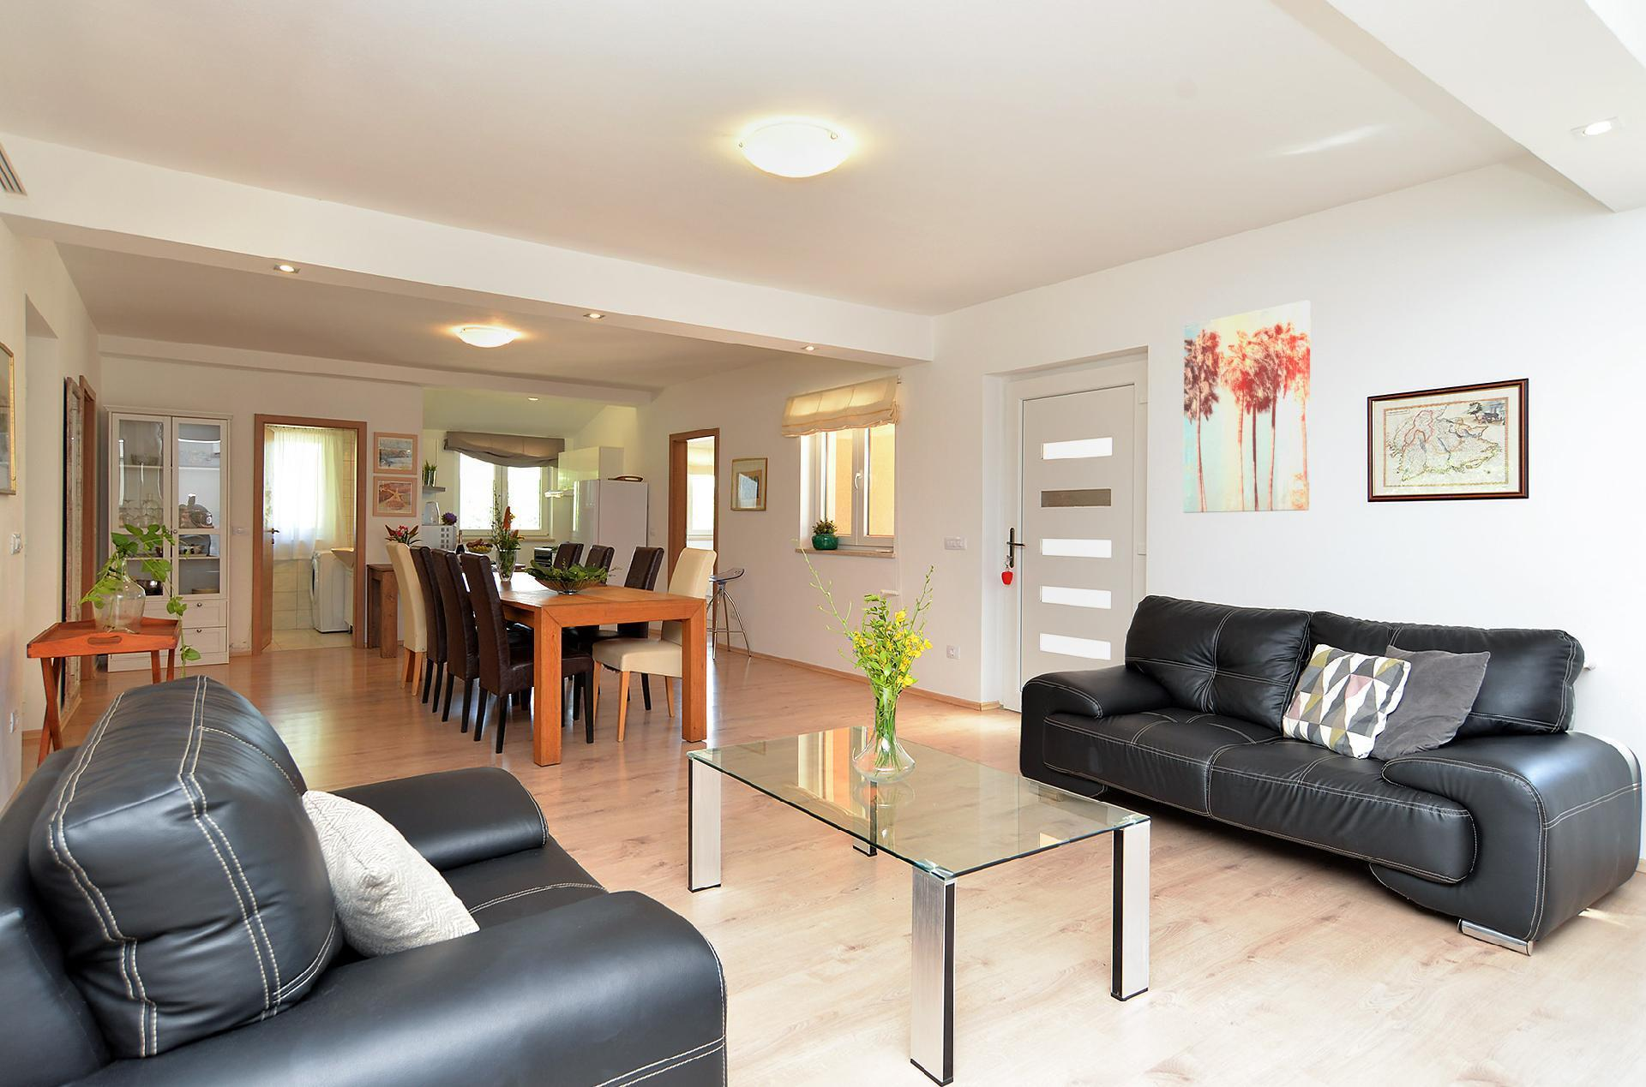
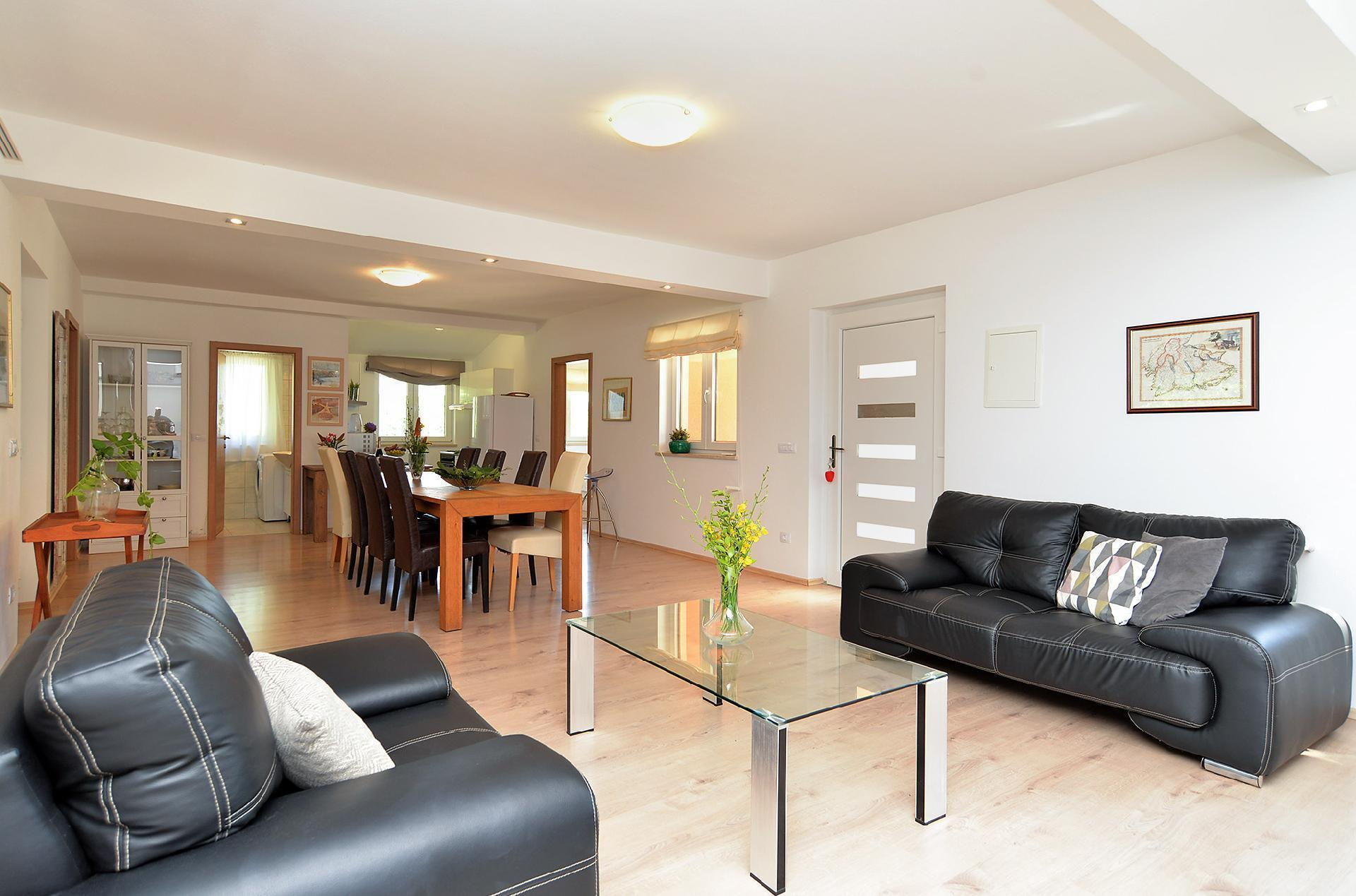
- wall art [1182,300,1312,514]
